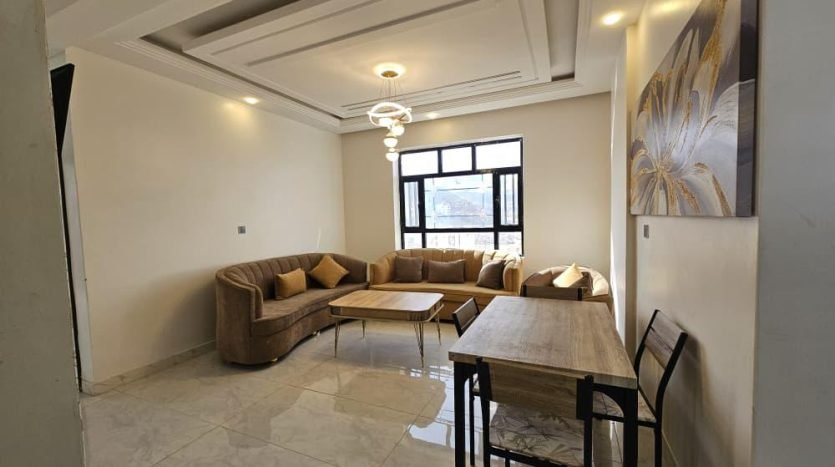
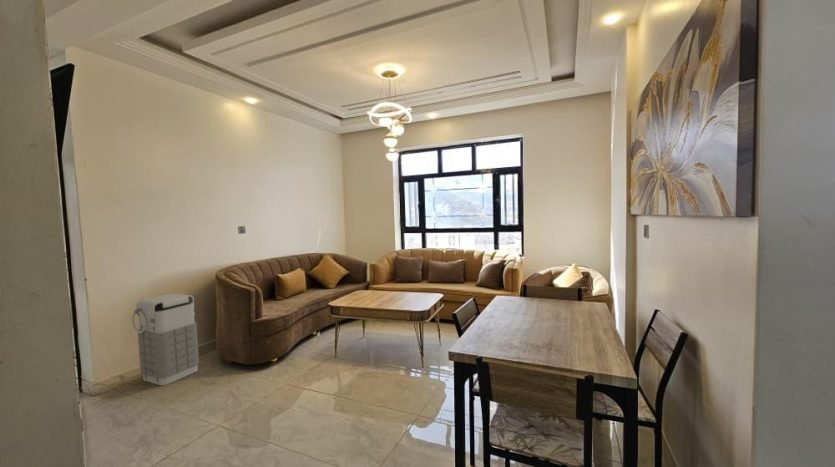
+ grenade [131,292,200,386]
